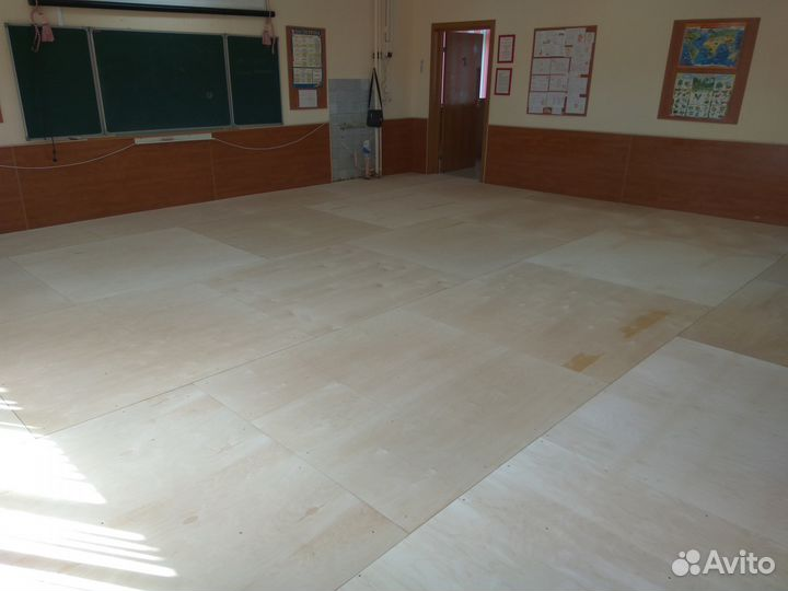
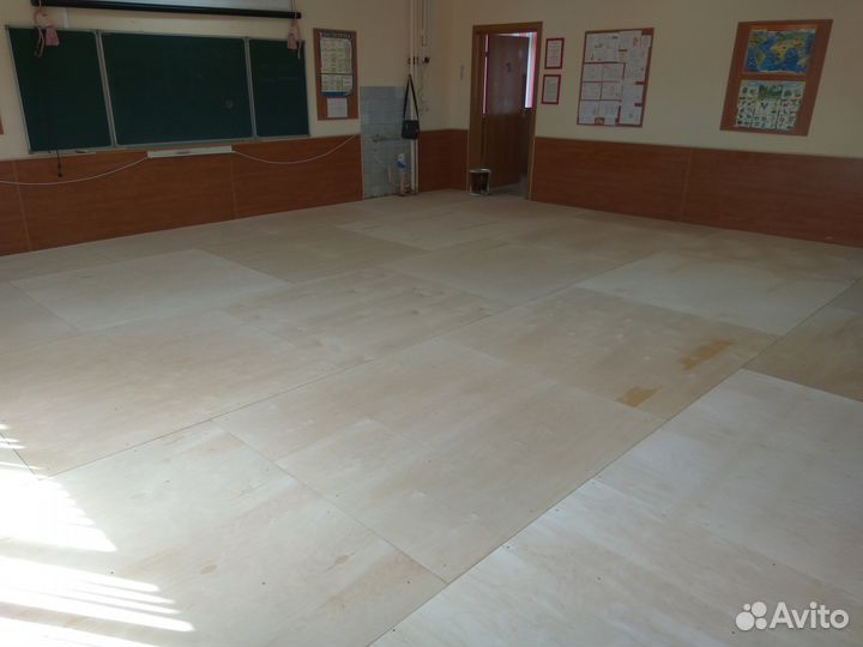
+ waste bin [467,168,491,196]
